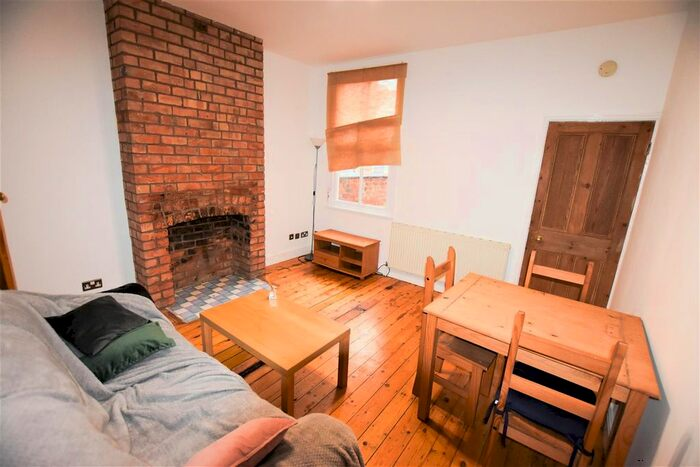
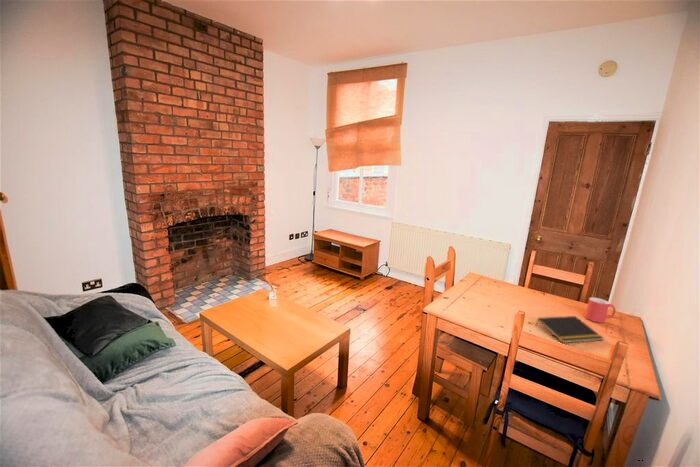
+ notepad [535,315,604,344]
+ mug [584,297,617,324]
